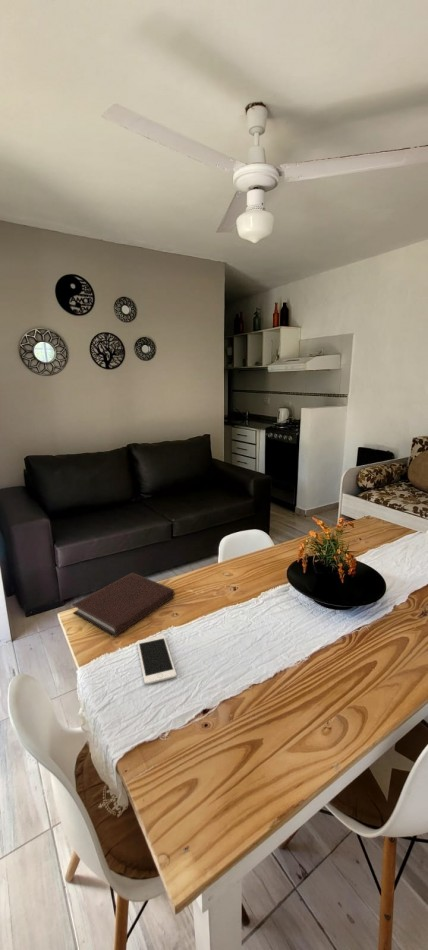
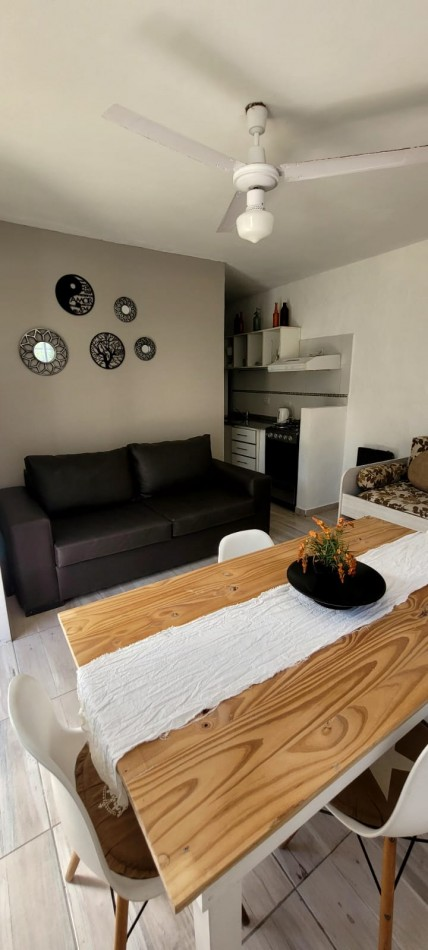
- cell phone [136,634,177,685]
- notebook [71,571,176,638]
